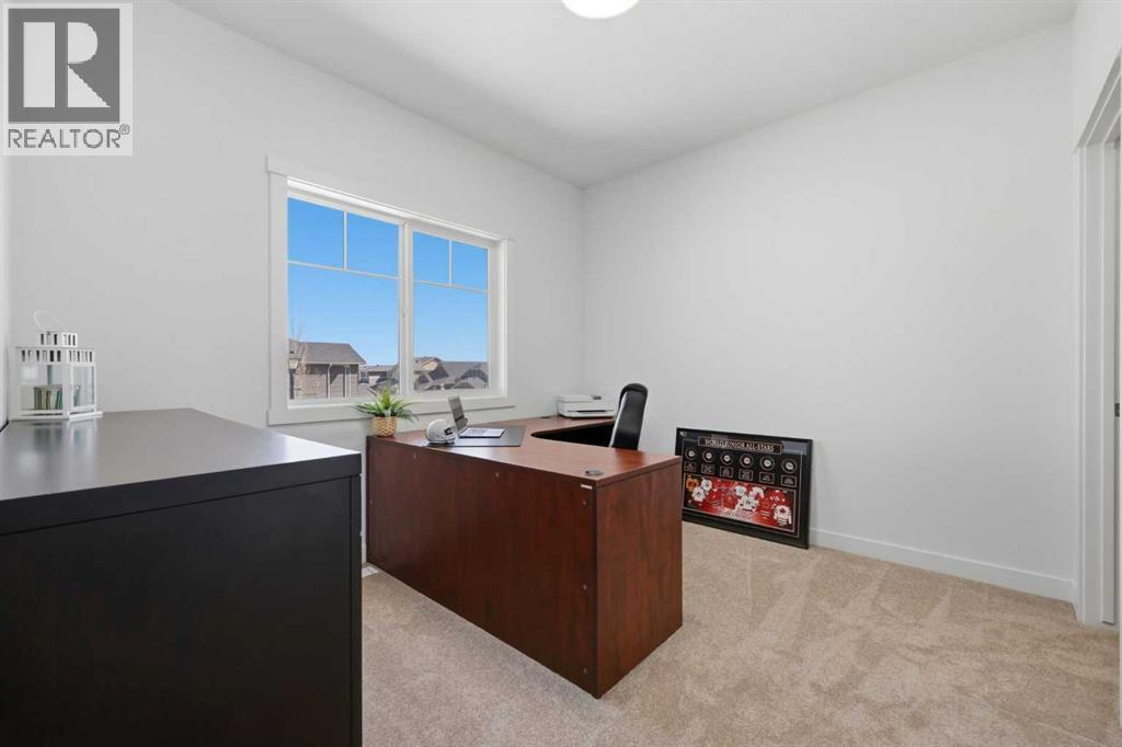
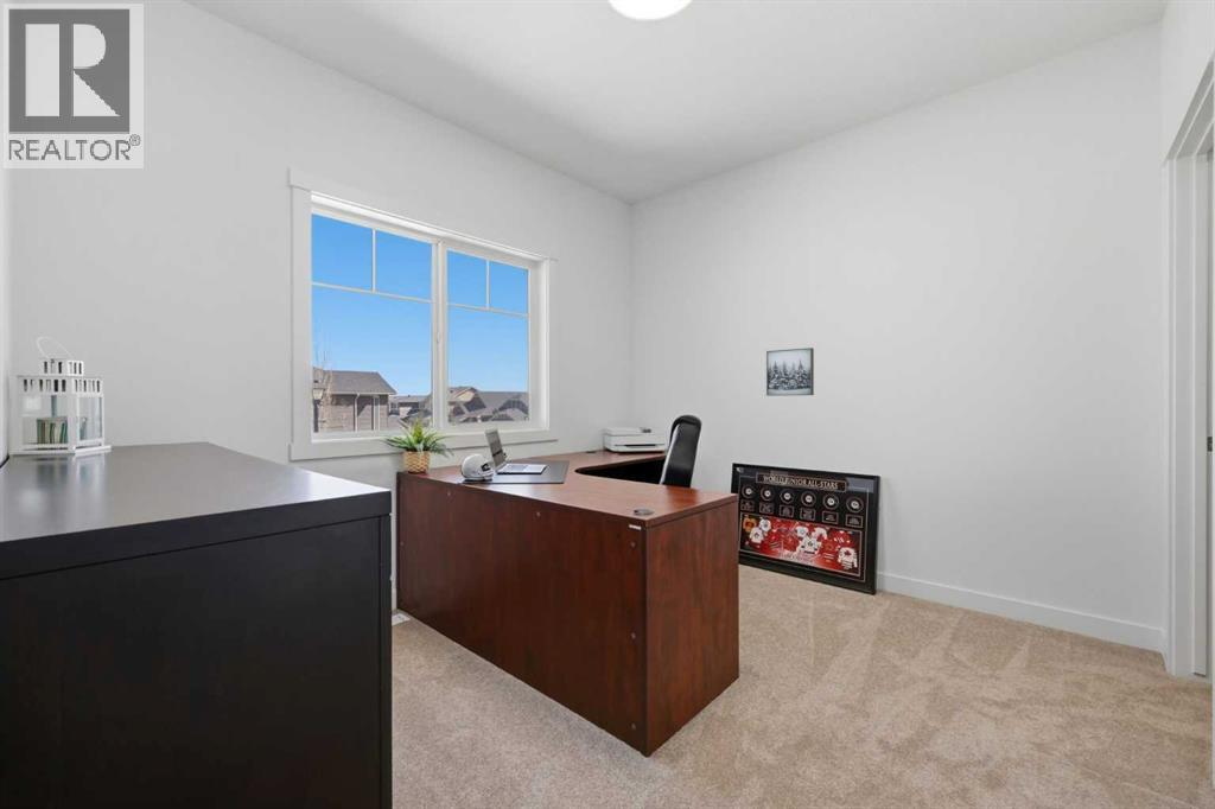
+ wall art [765,346,815,397]
